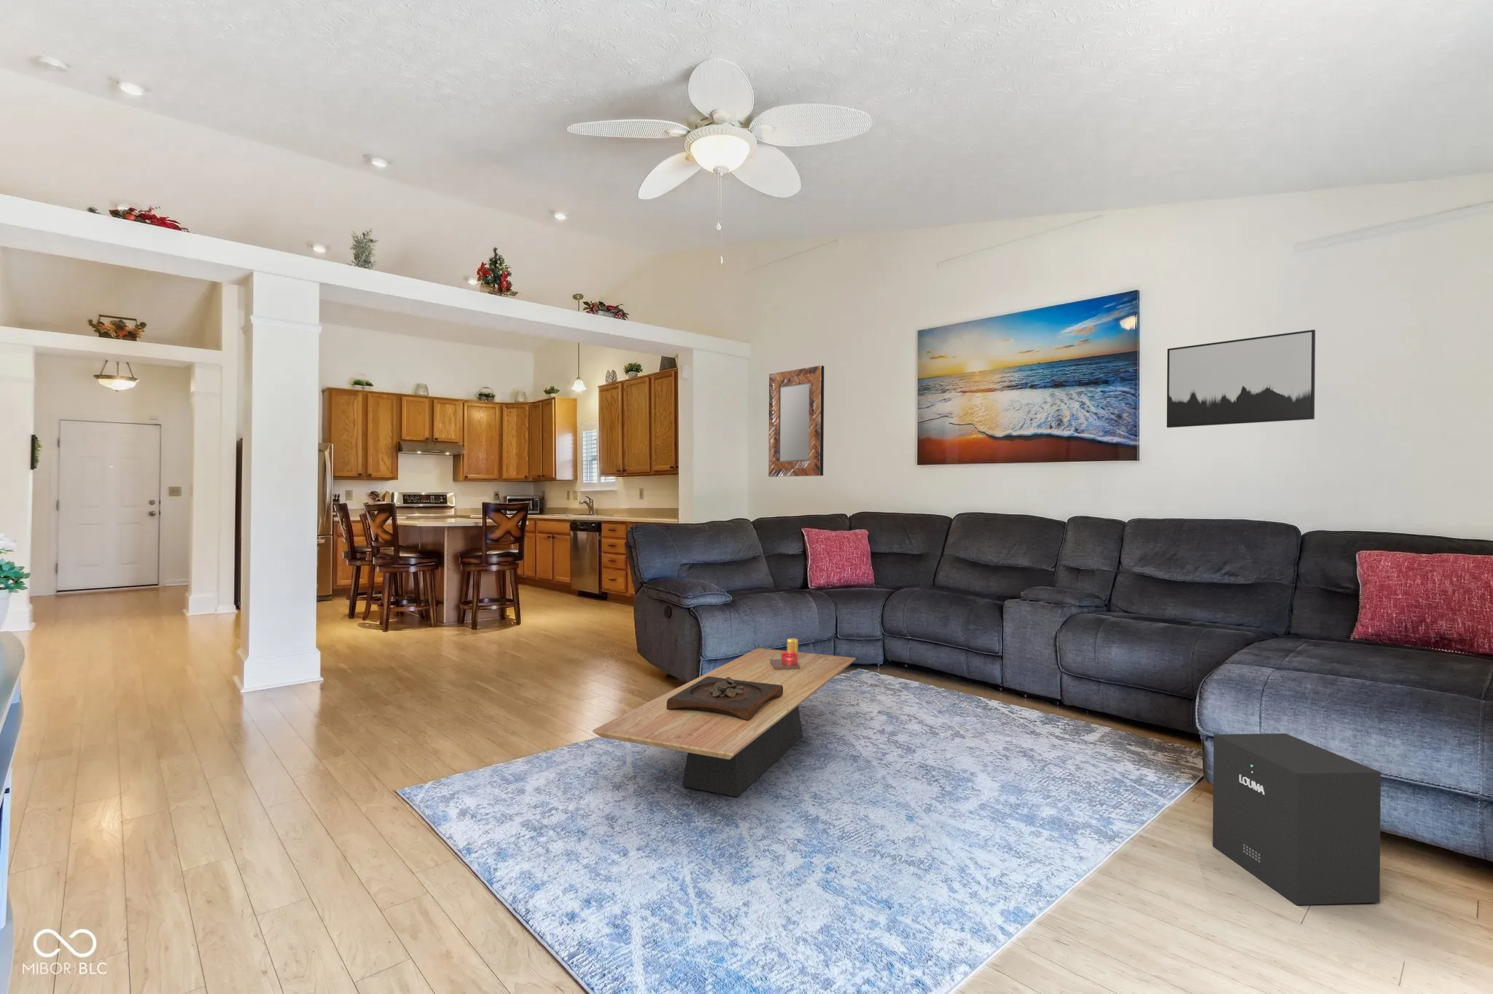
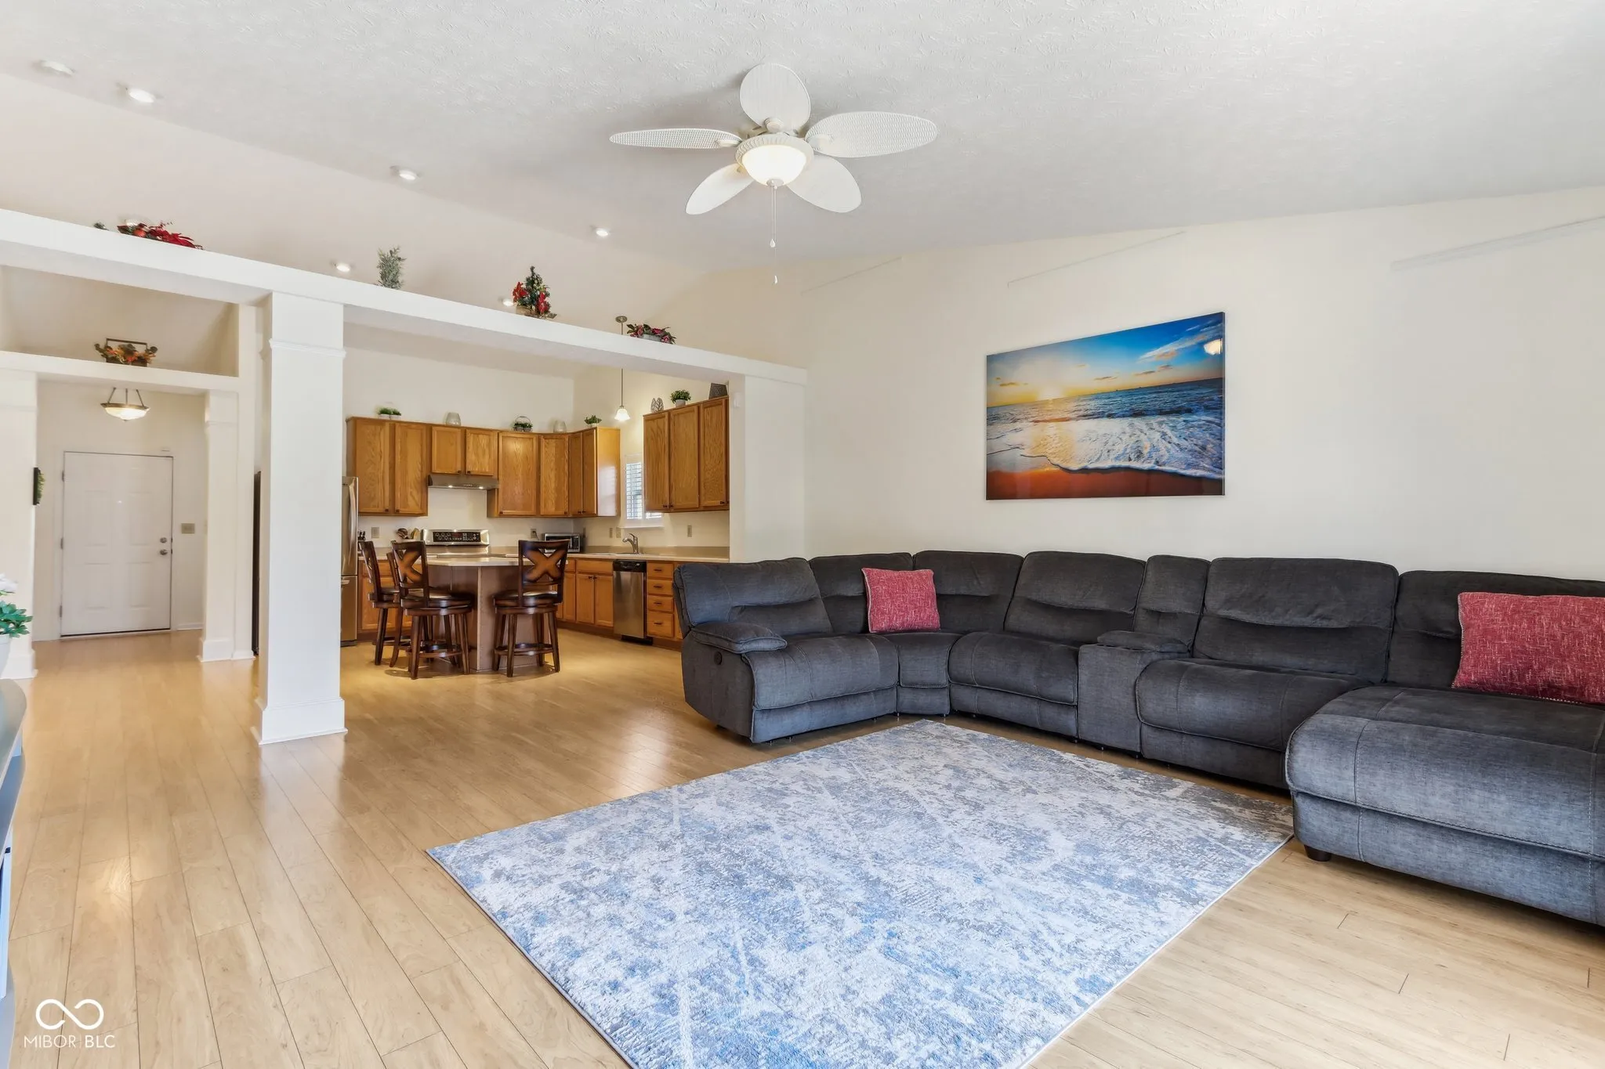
- wooden tray [666,677,783,721]
- coffee table [592,648,857,798]
- wall art [1166,329,1315,428]
- speaker [1211,732,1382,906]
- candle [770,638,799,670]
- home mirror [768,365,825,478]
